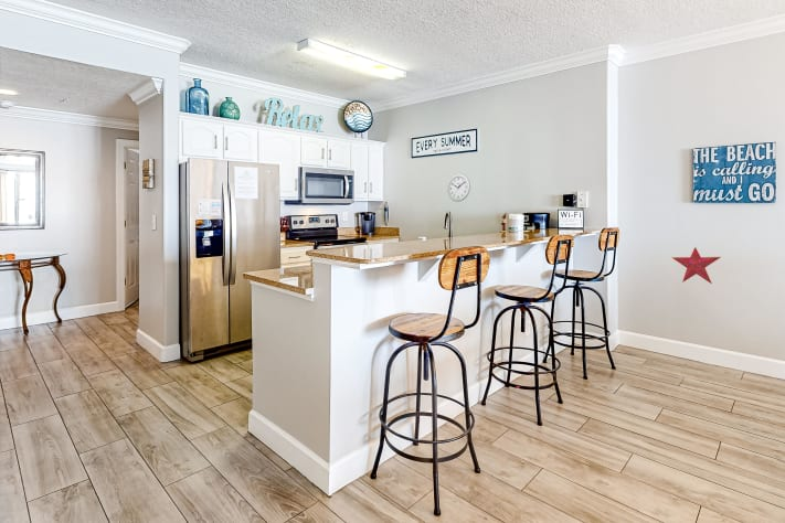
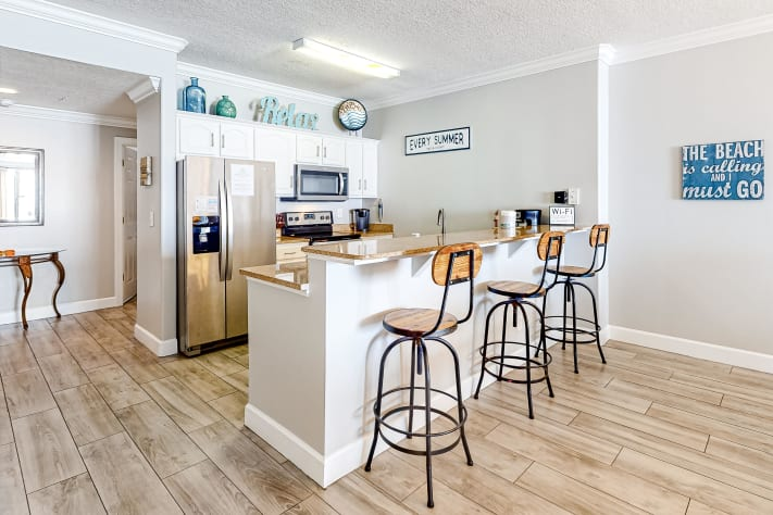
- wall clock [446,173,471,203]
- decorative star [670,246,722,285]
